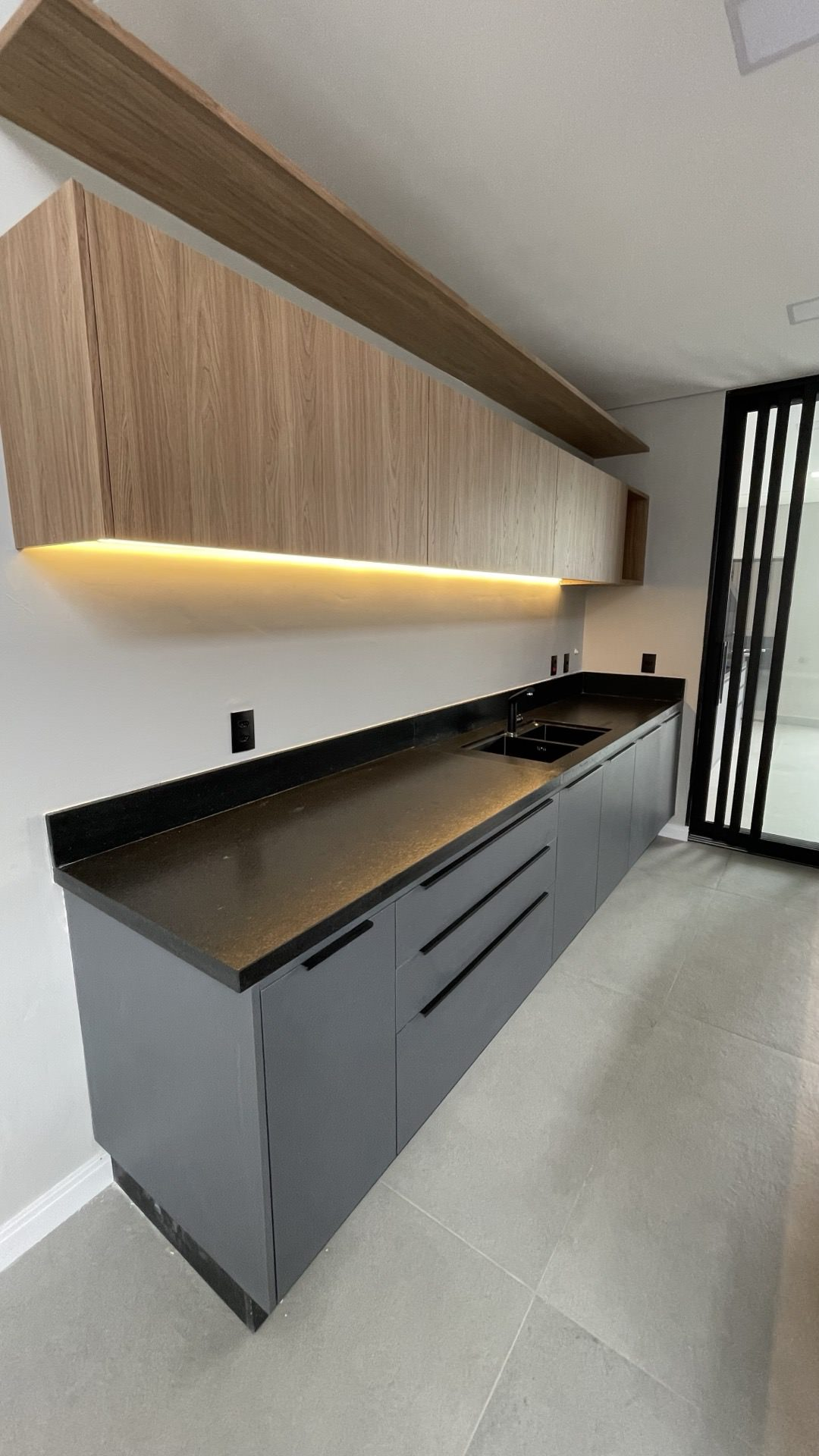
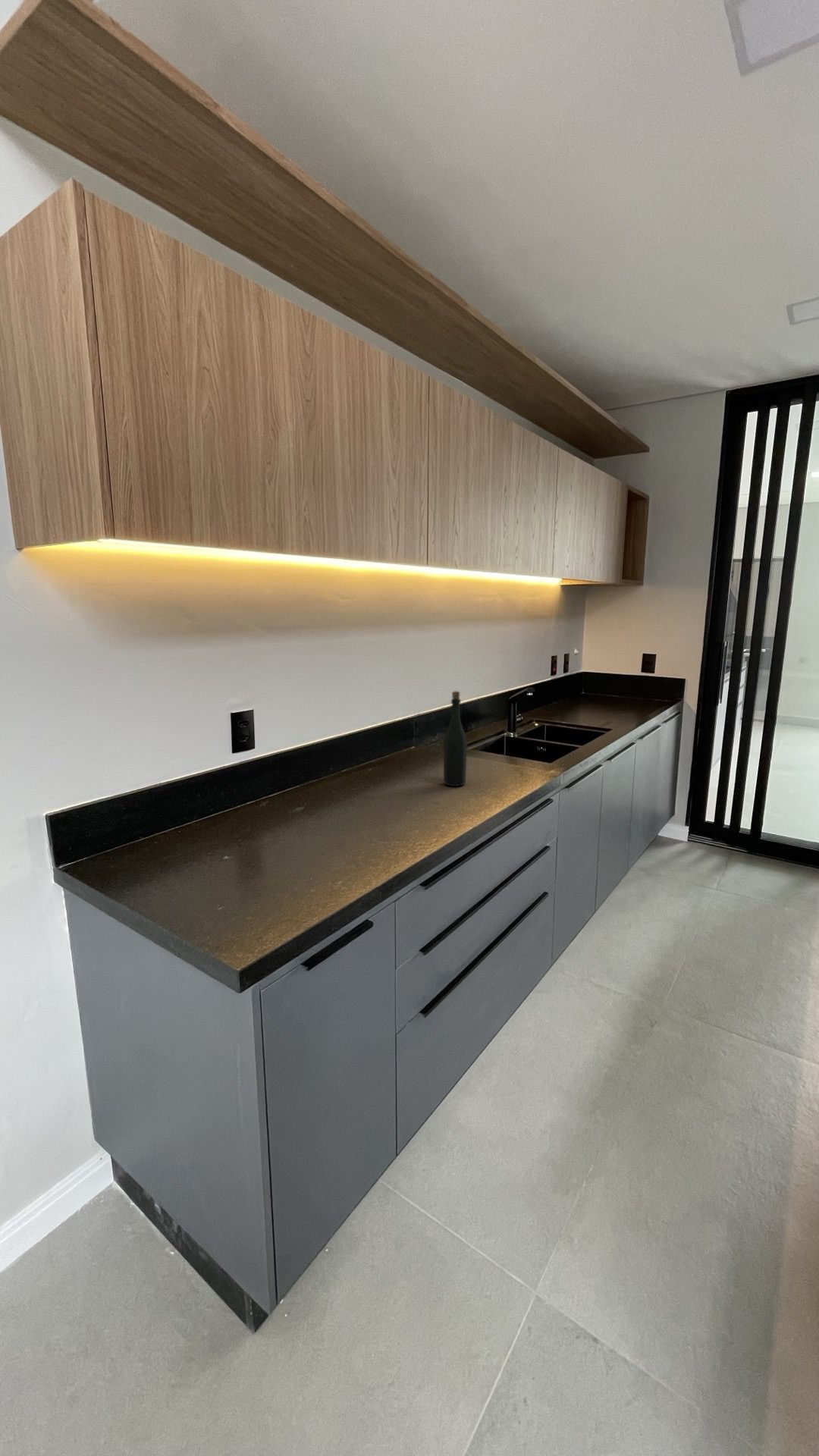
+ bottle [443,690,468,787]
